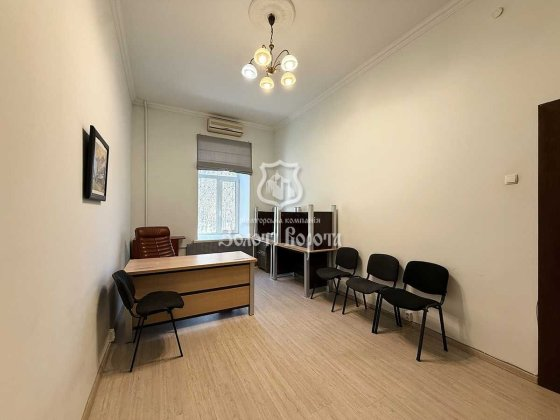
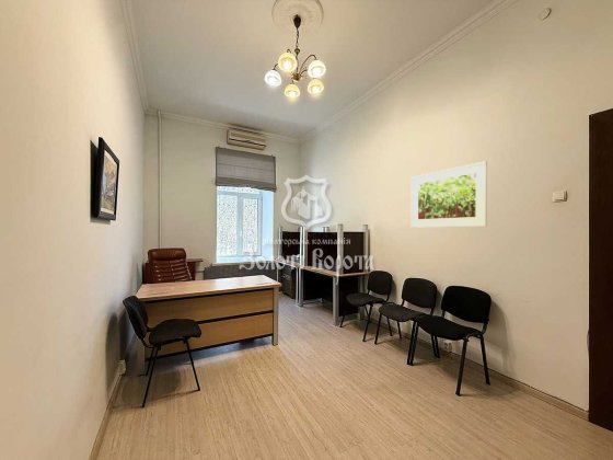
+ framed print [410,160,488,229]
